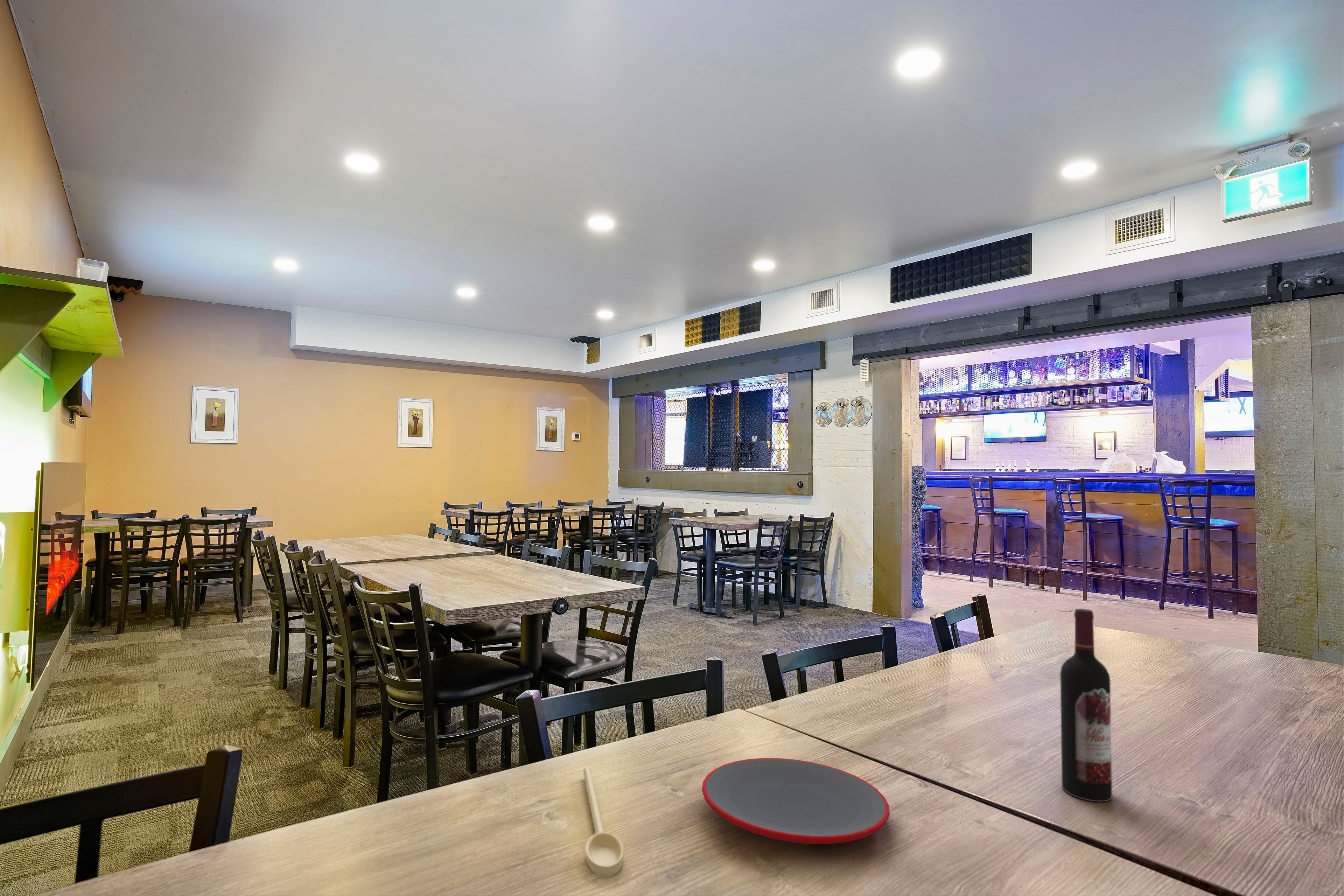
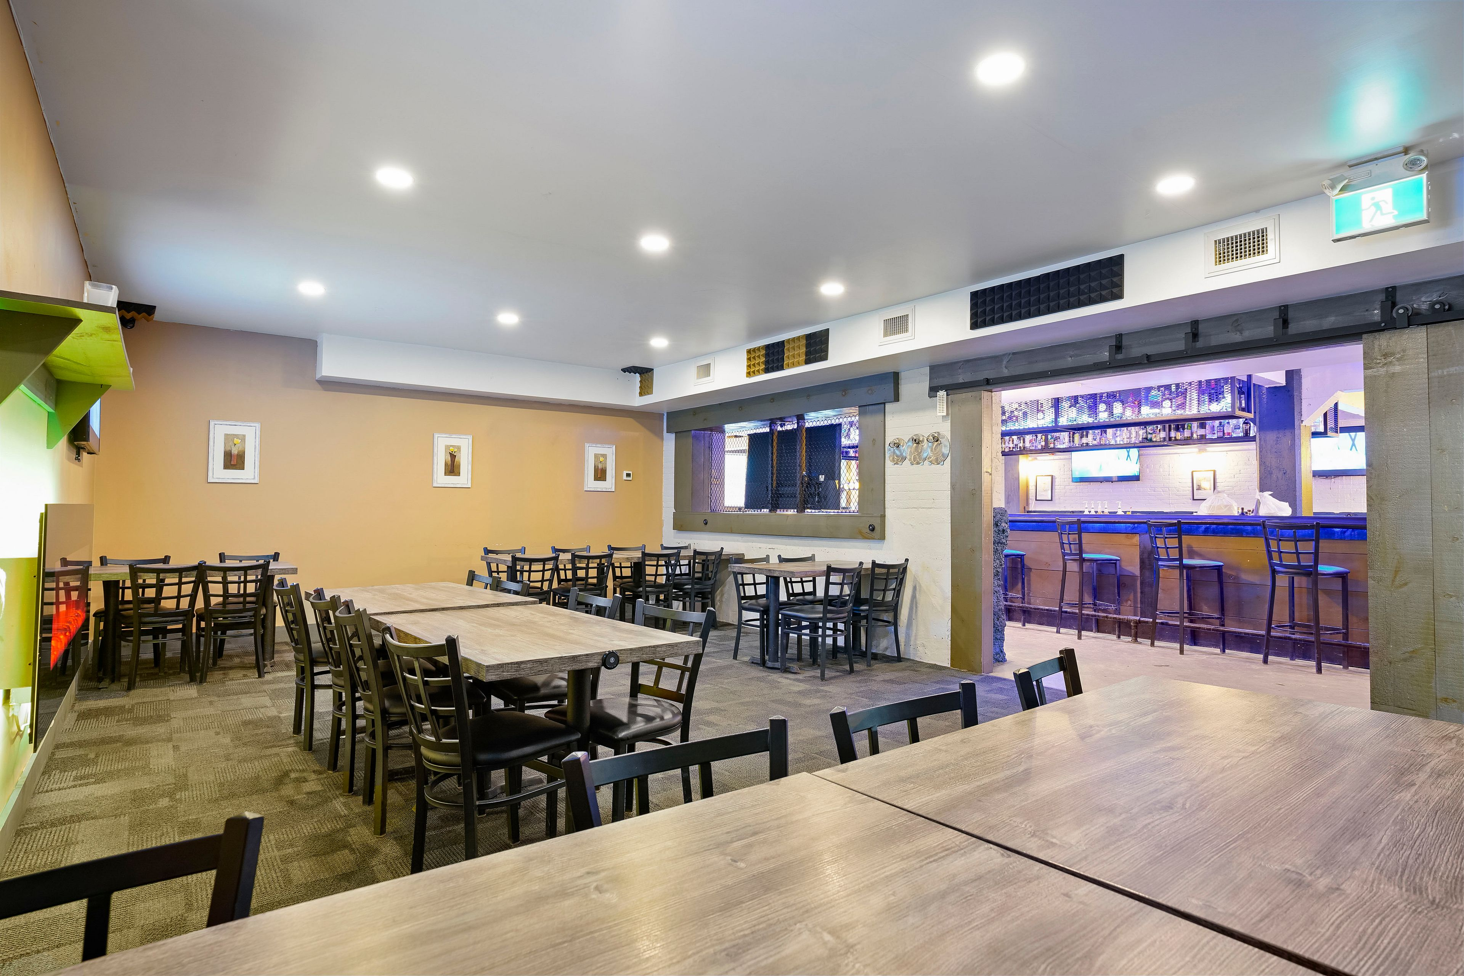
- plate [702,758,890,845]
- wine bottle [1060,608,1112,802]
- spoon [583,767,624,877]
